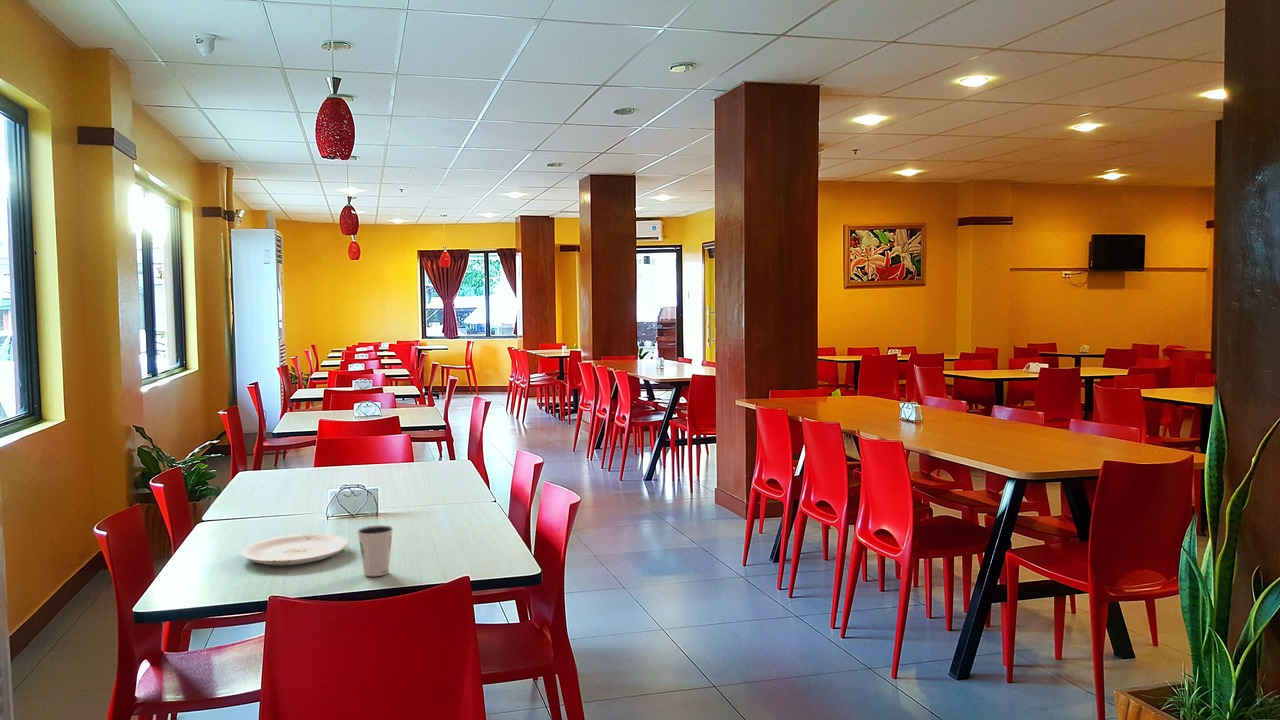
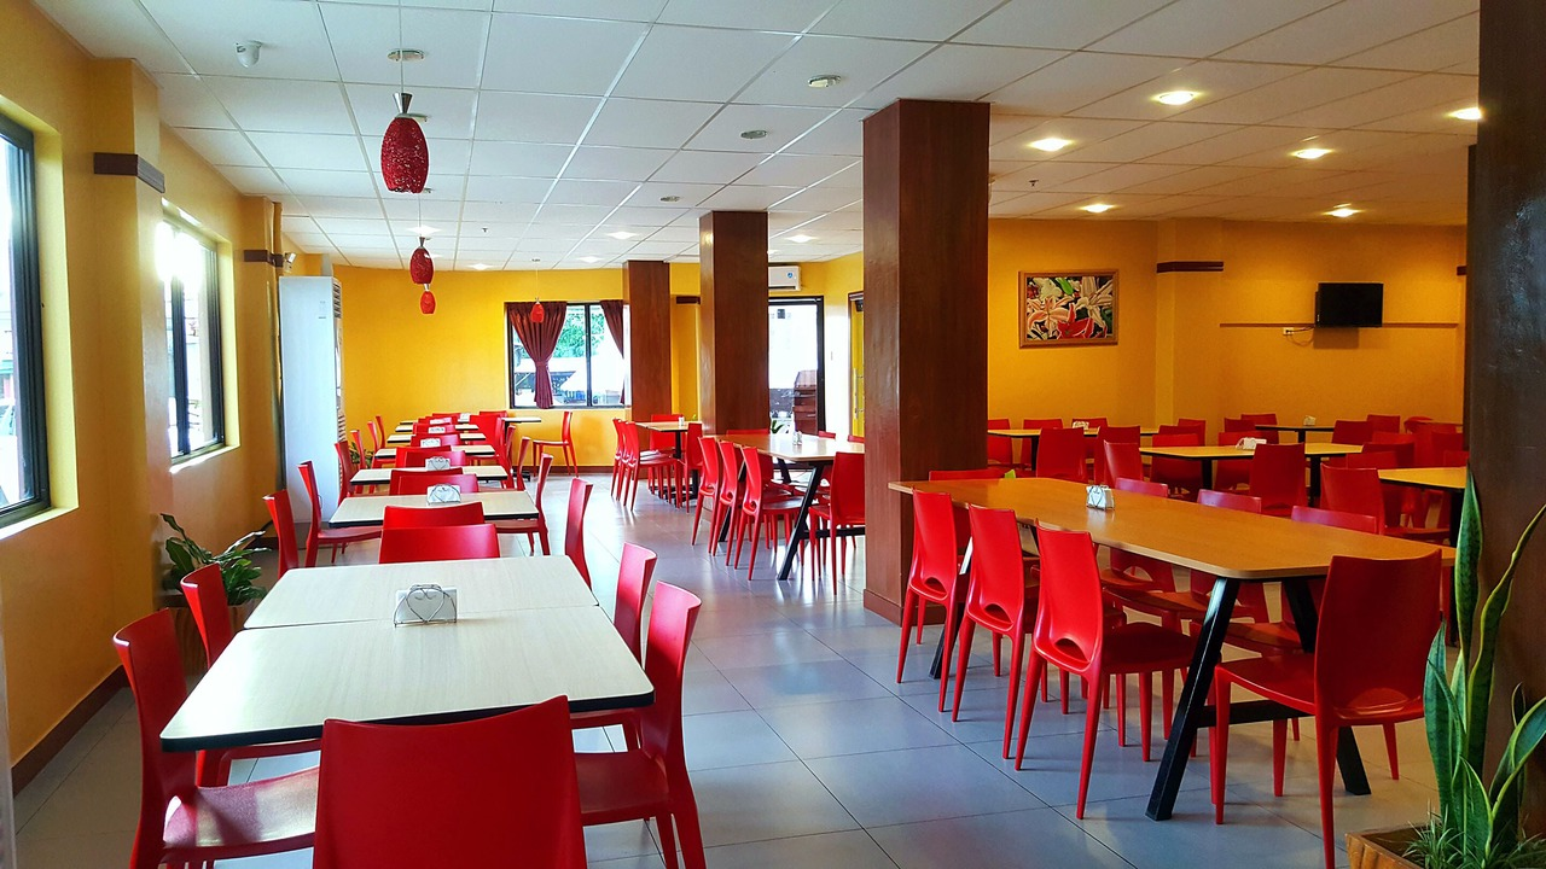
- plate [240,533,350,566]
- dixie cup [356,524,394,577]
